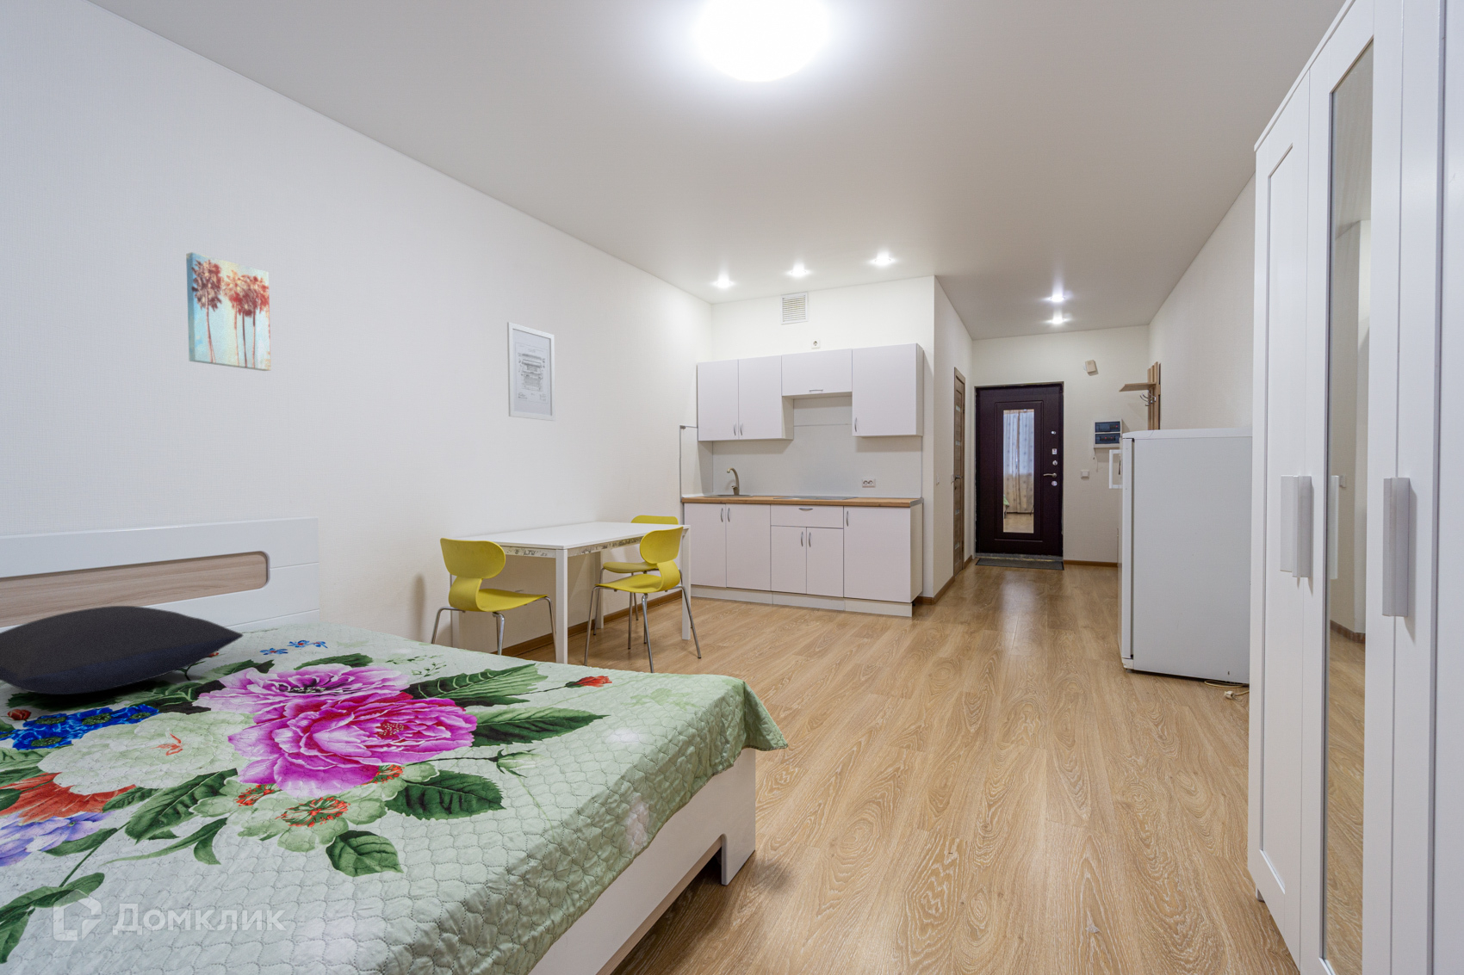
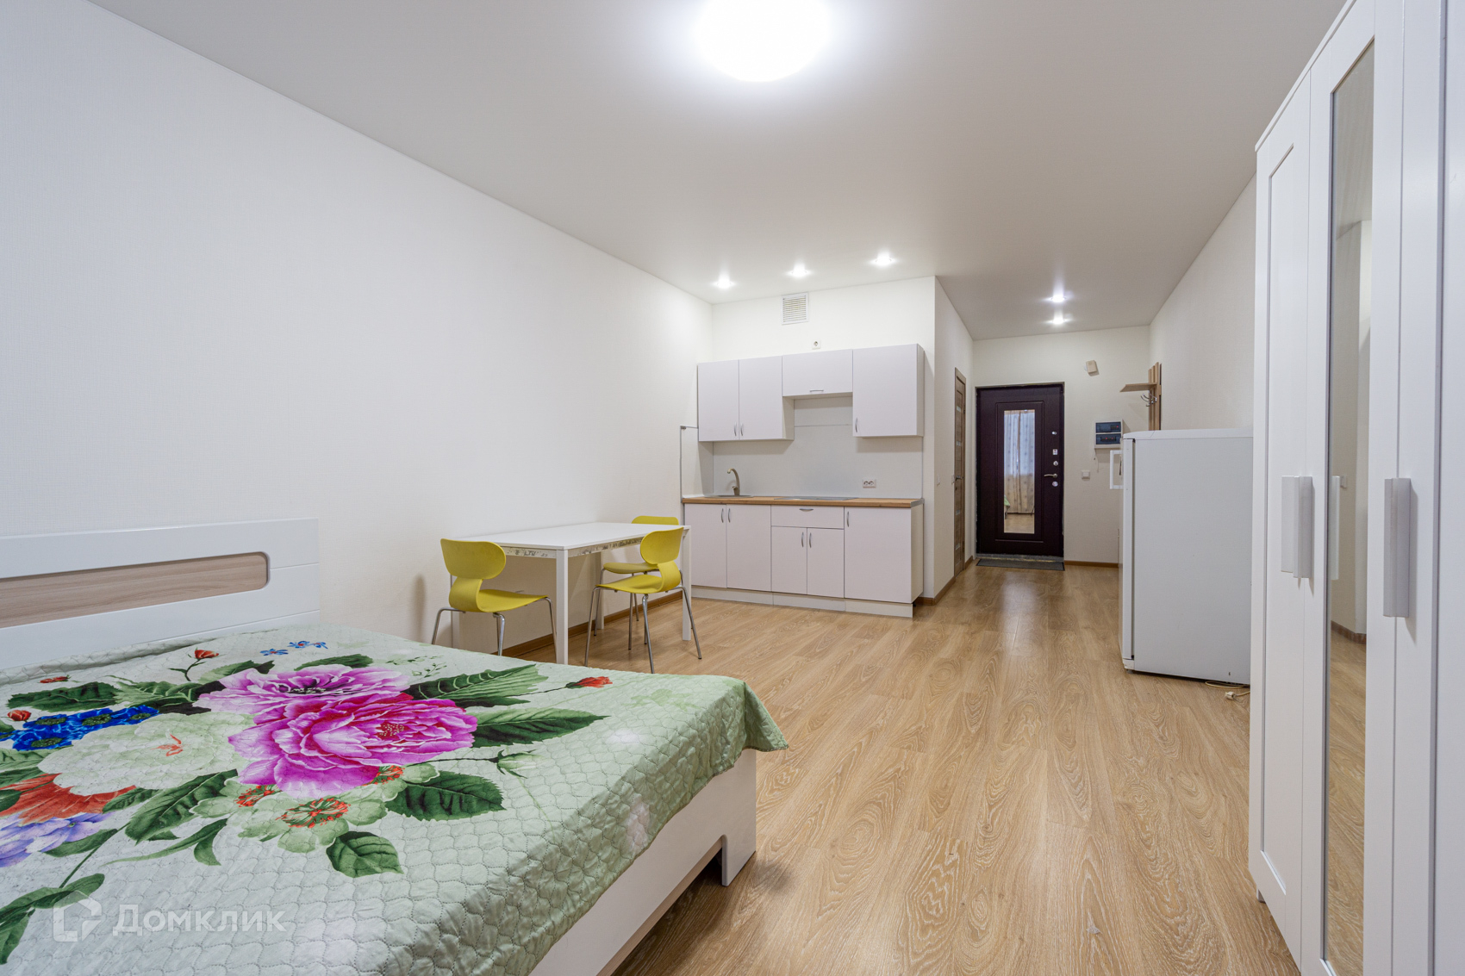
- wall art [506,321,556,422]
- wall art [185,251,272,372]
- pillow [0,605,244,695]
